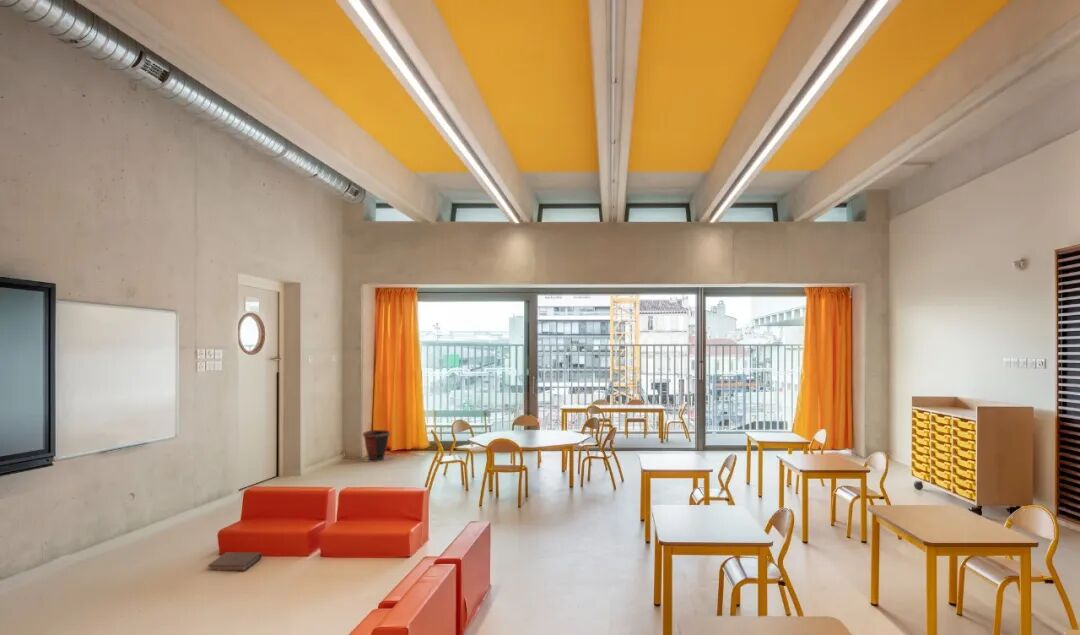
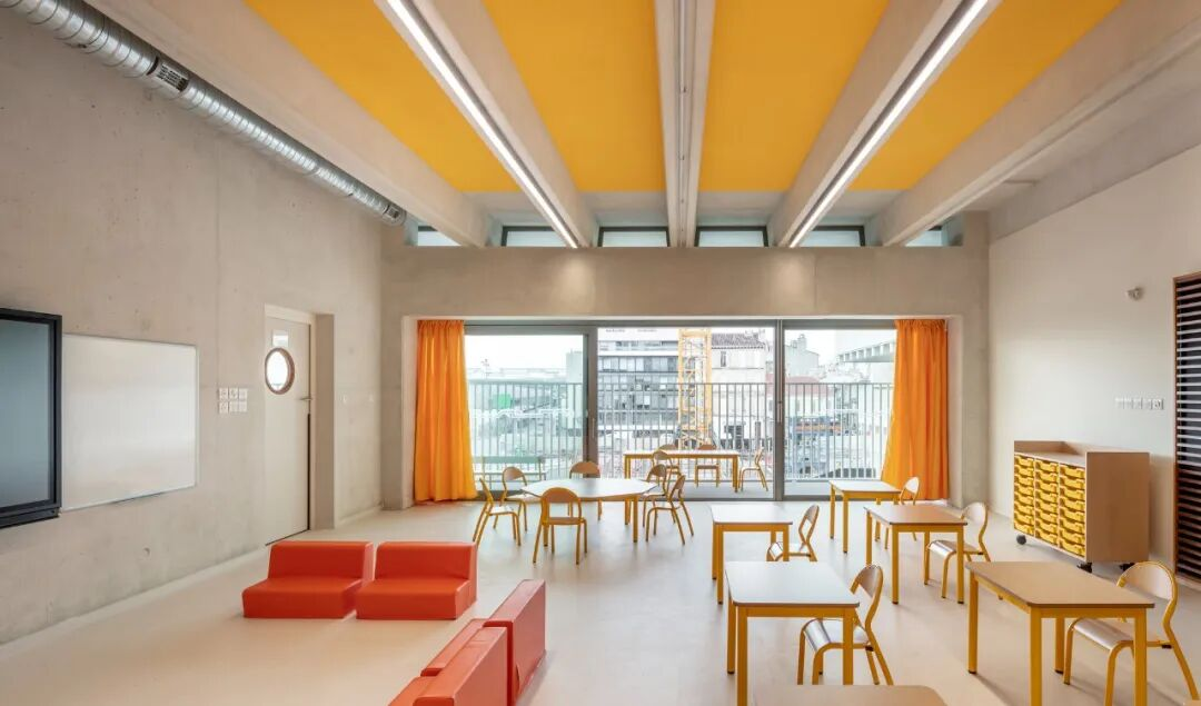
- waste bin [362,429,393,463]
- book [207,551,263,572]
